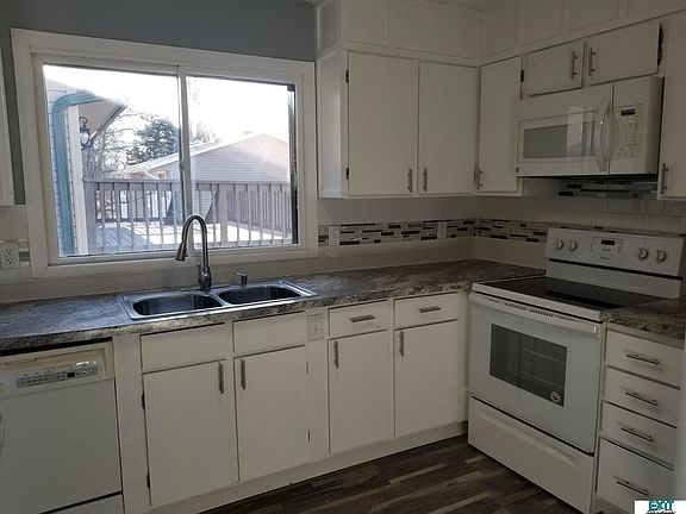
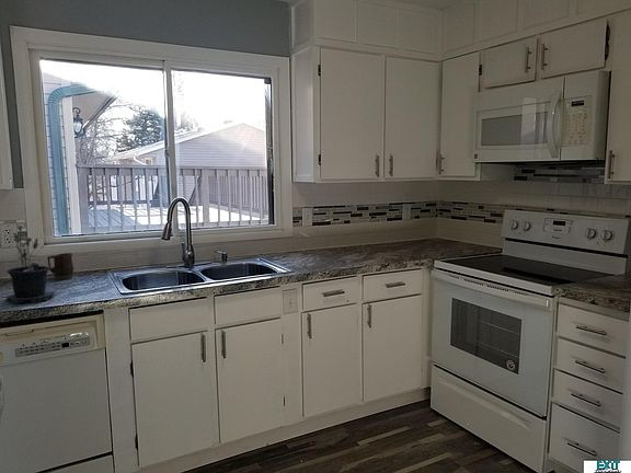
+ mug [46,252,74,280]
+ potted plant [4,226,56,305]
